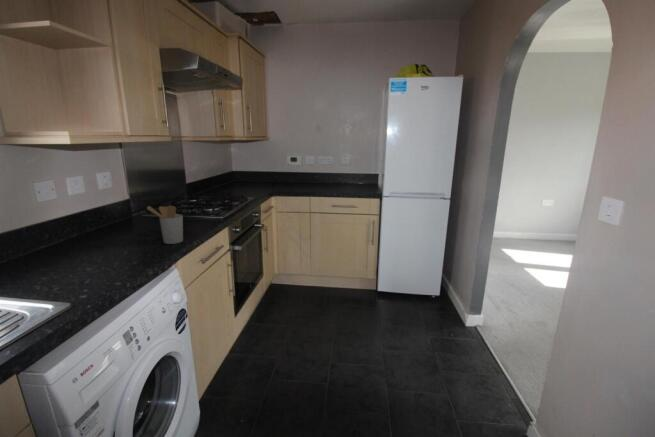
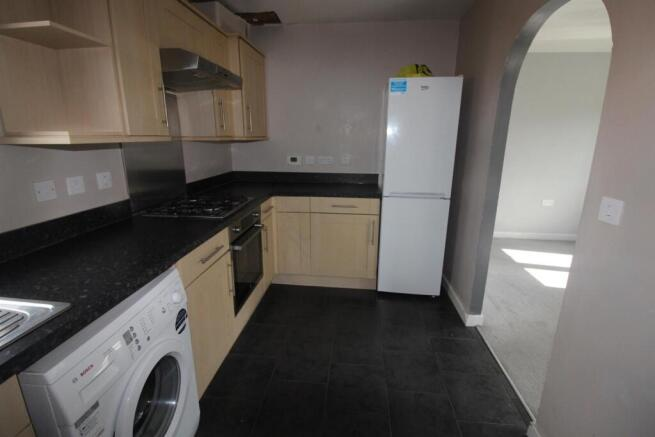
- utensil holder [145,204,184,245]
